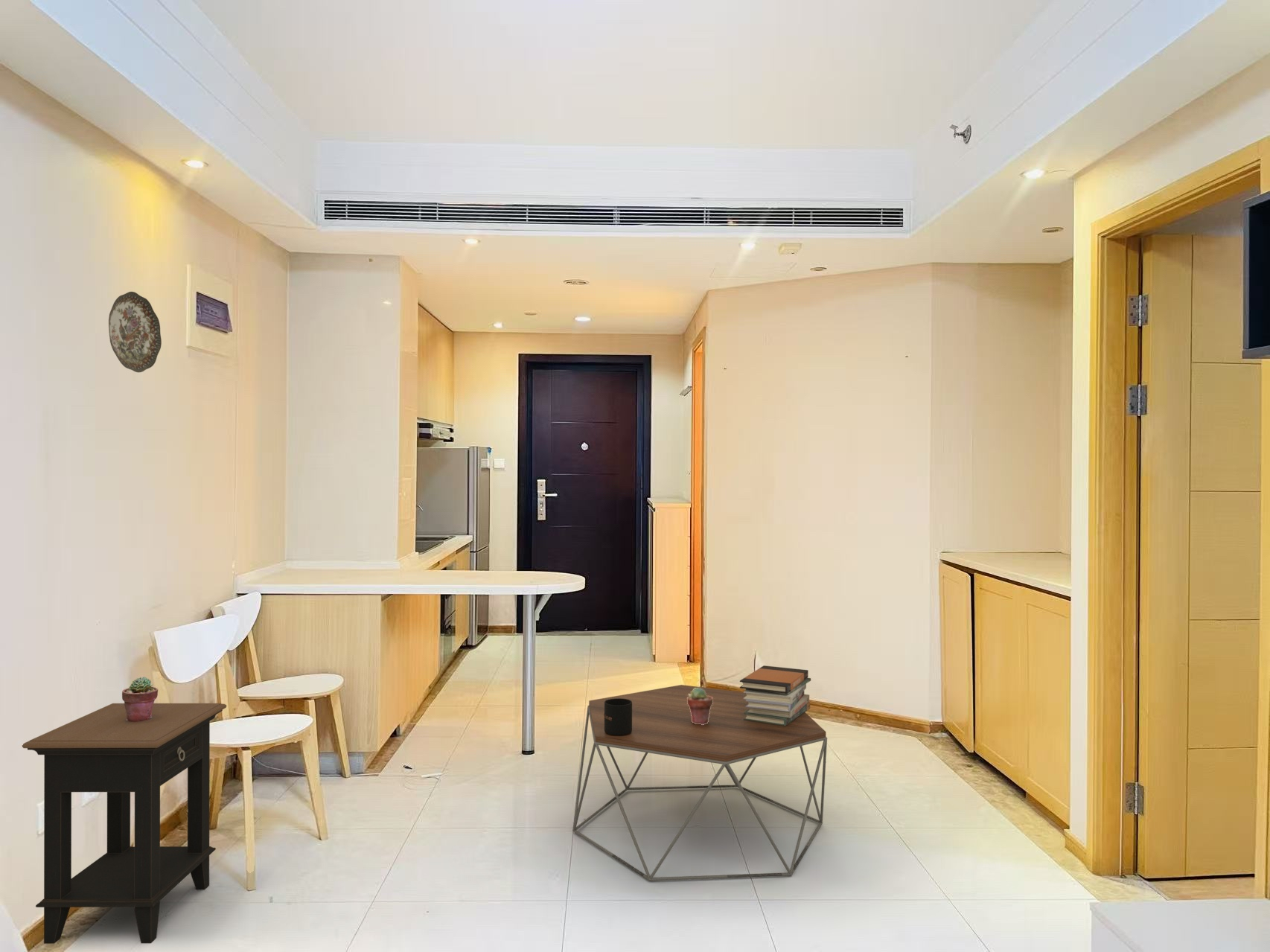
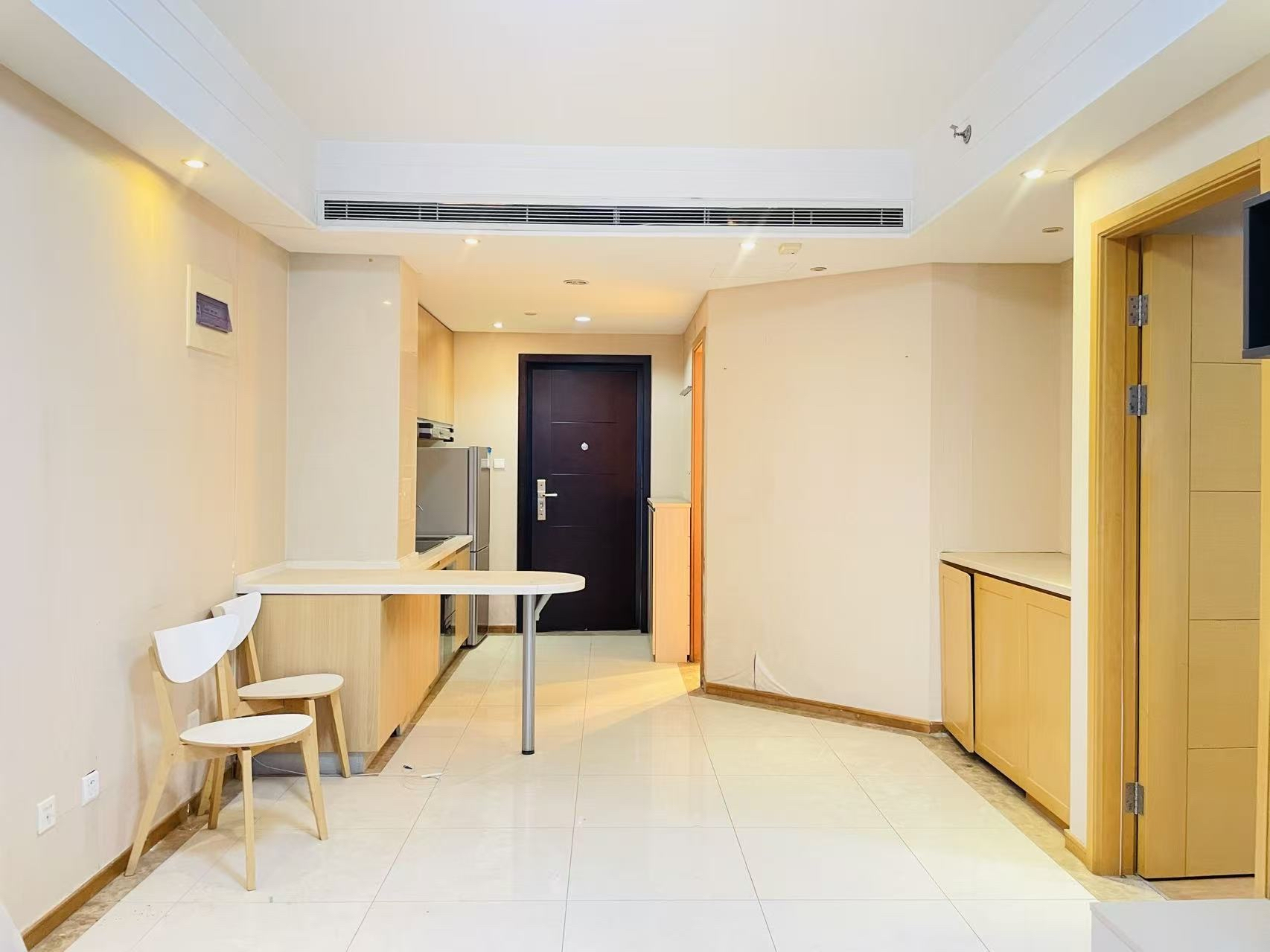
- mug [604,698,632,735]
- coffee table [572,684,828,881]
- side table [22,703,227,945]
- decorative plate [108,291,162,373]
- book stack [739,665,811,726]
- potted succulent [687,688,713,725]
- potted succulent [121,677,159,722]
